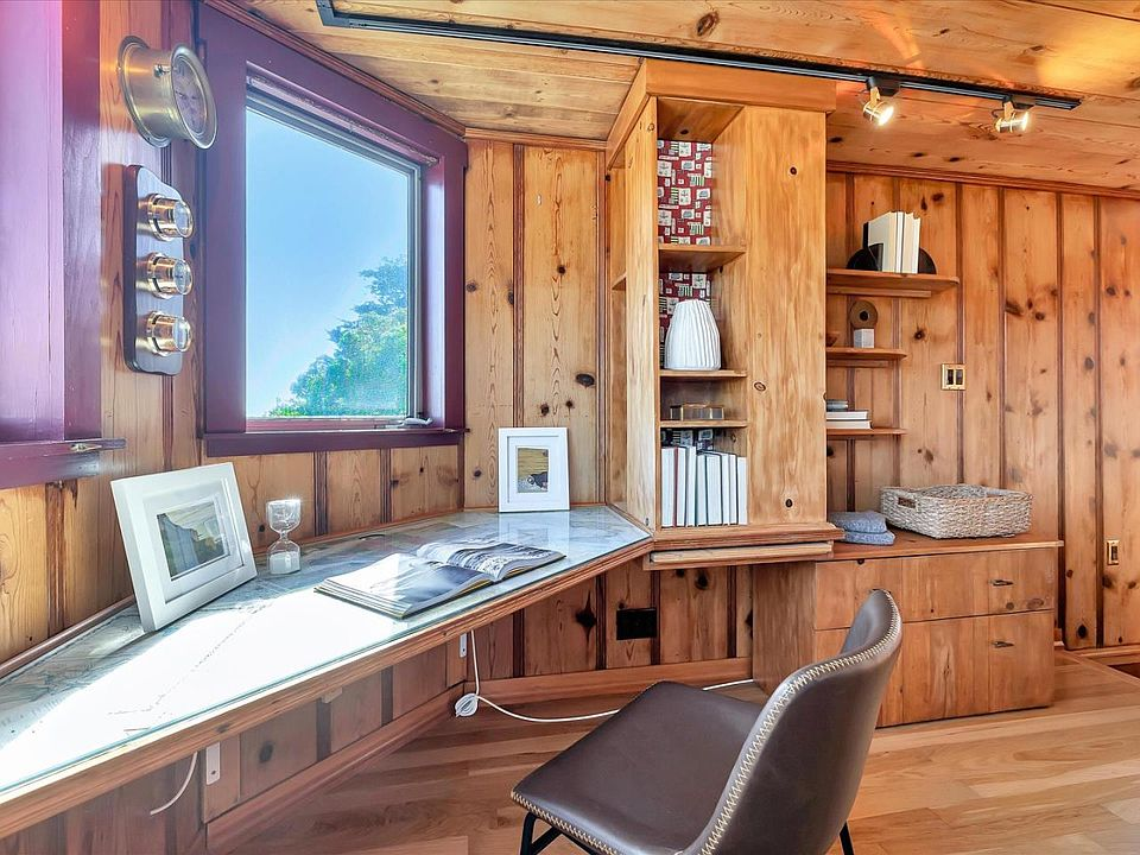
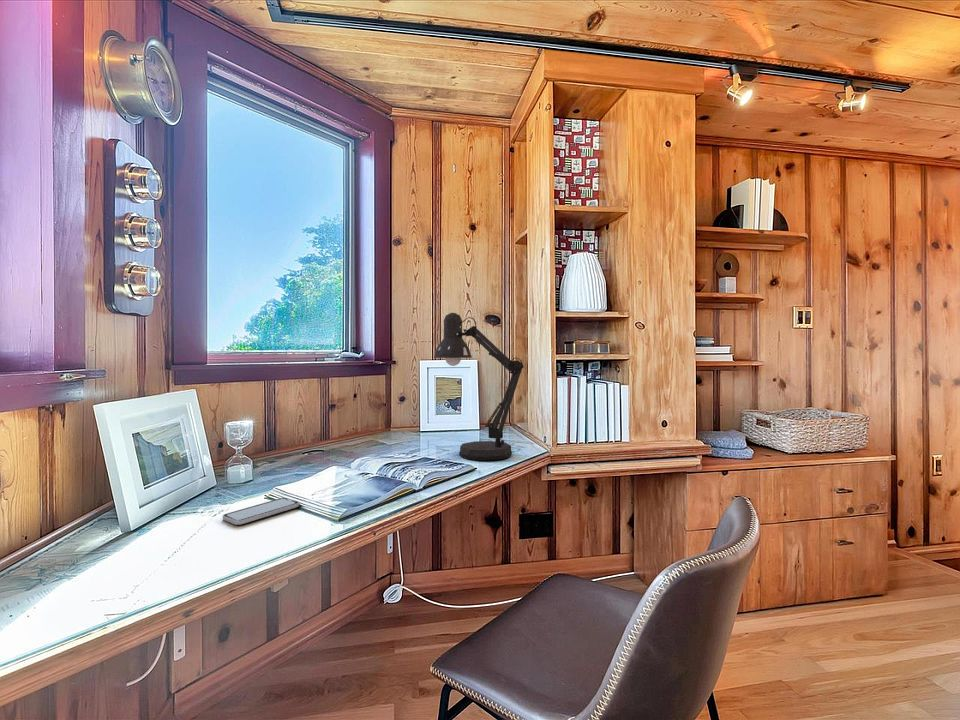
+ smartphone [222,497,300,526]
+ desk lamp [433,312,525,461]
